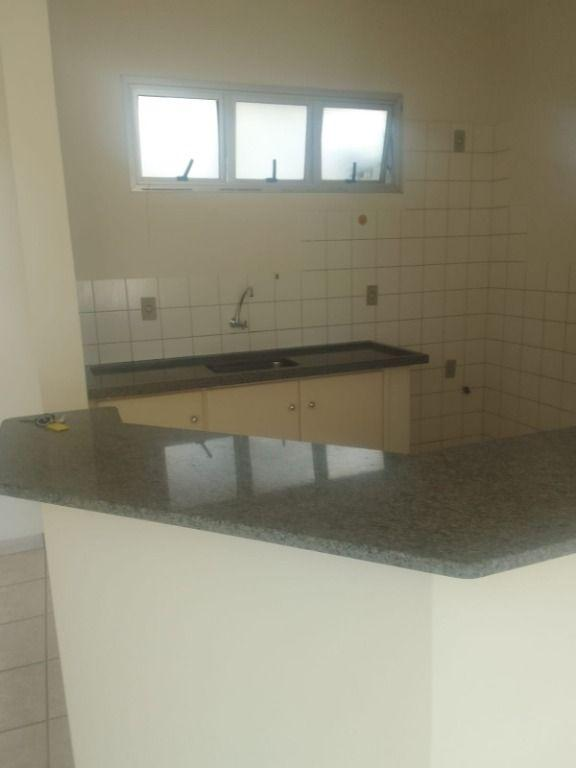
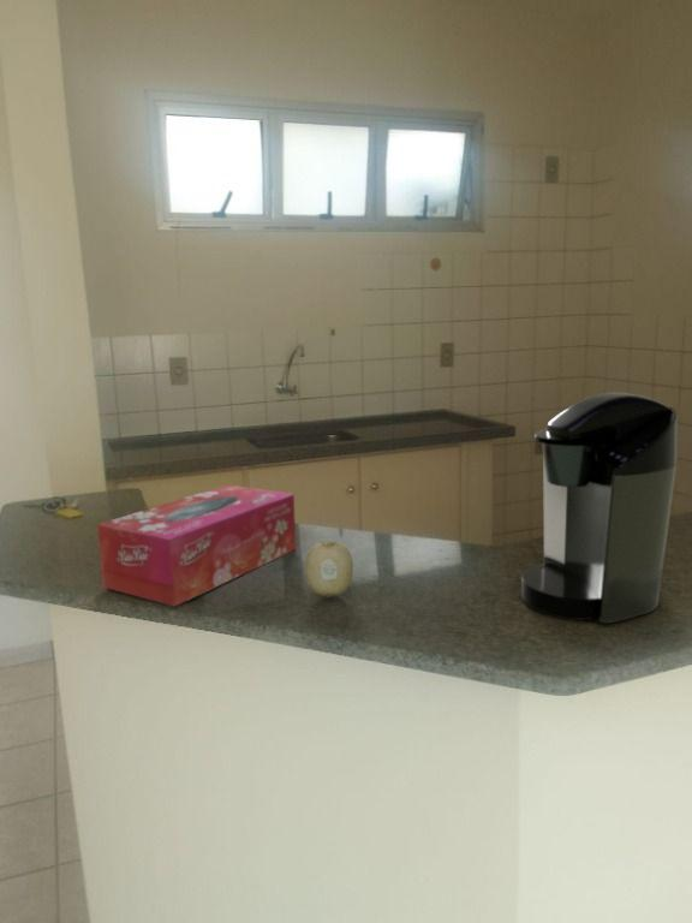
+ fruit [304,540,354,597]
+ tissue box [96,483,297,608]
+ coffee maker [520,391,679,624]
